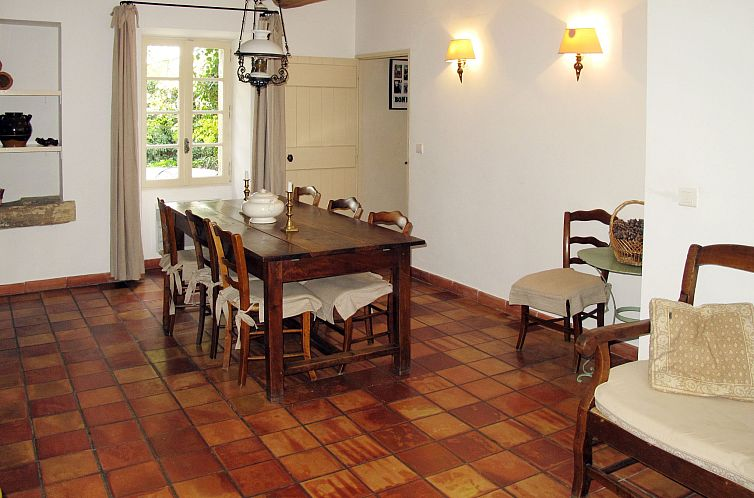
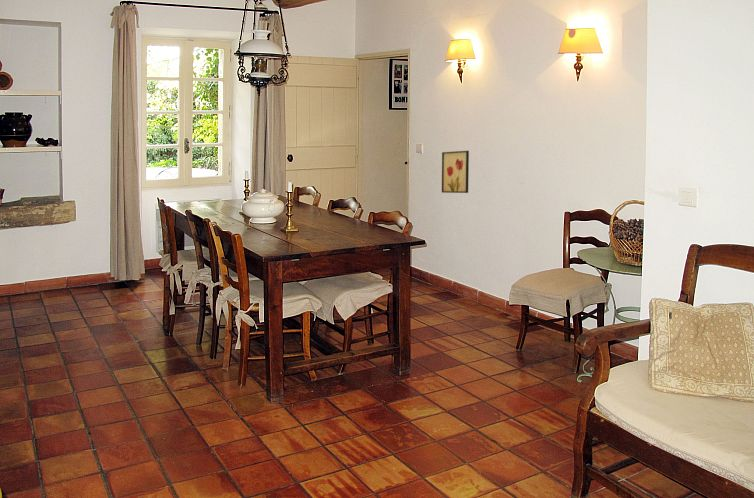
+ wall art [441,150,470,194]
